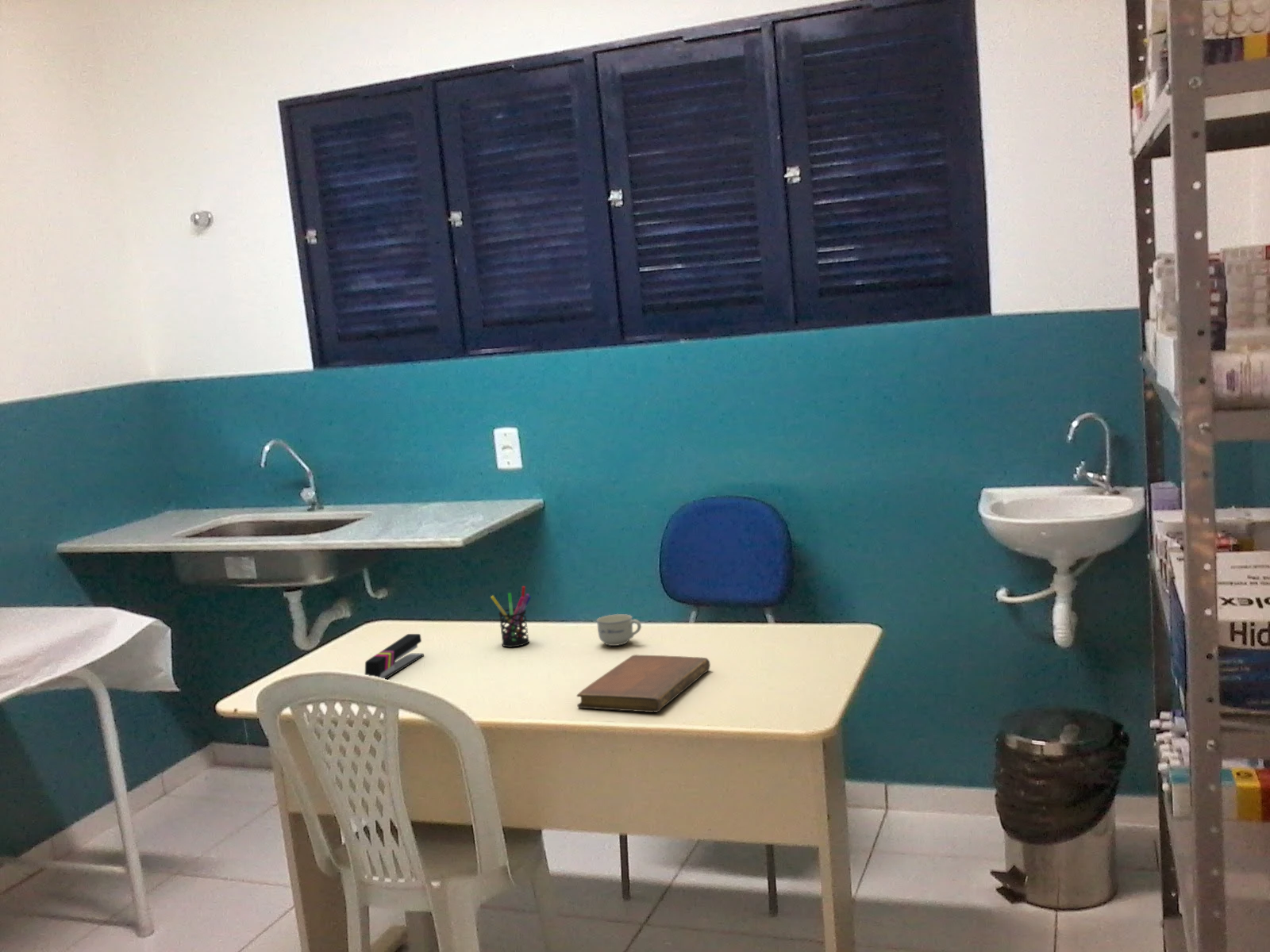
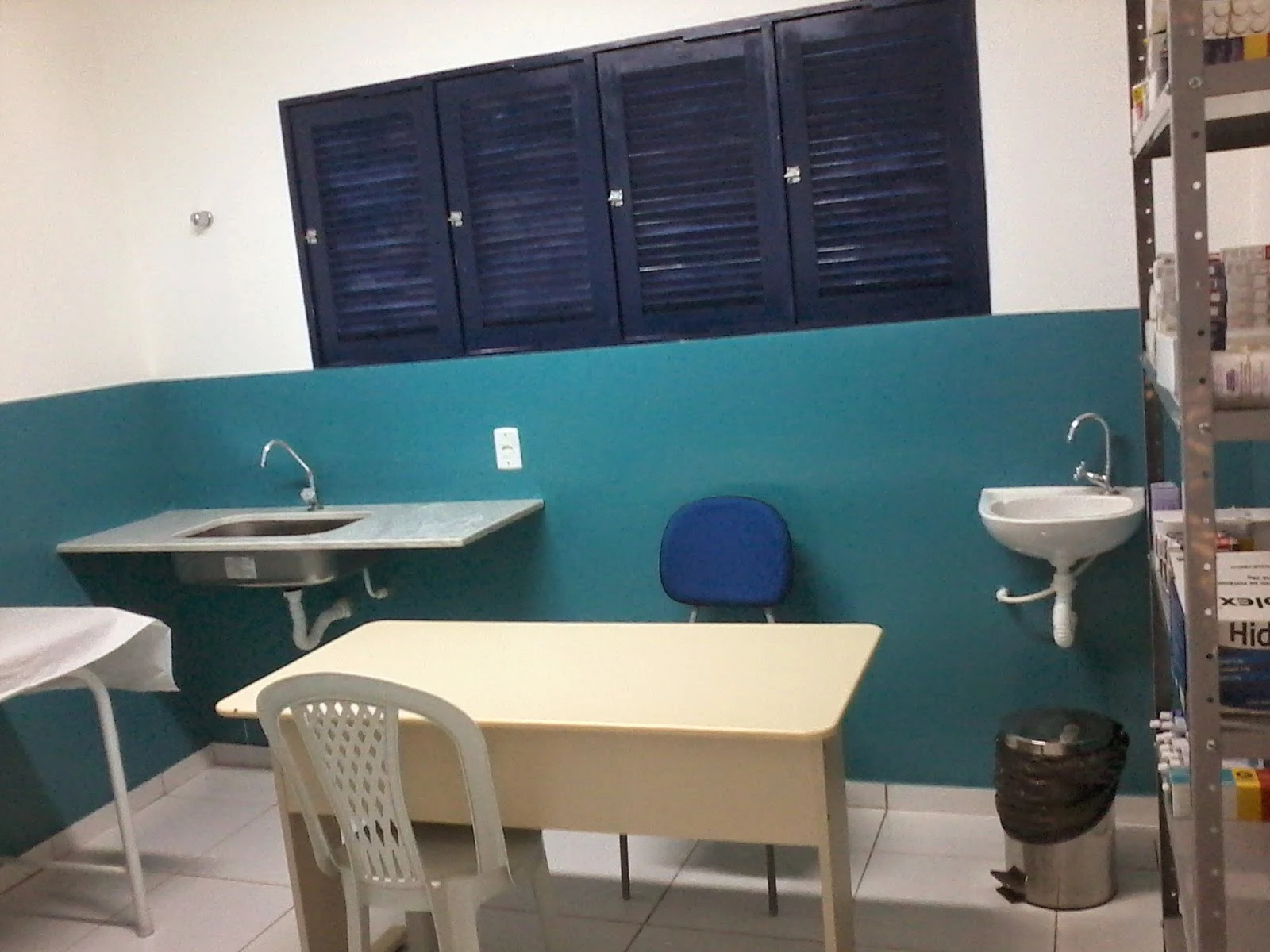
- stapler [364,633,425,680]
- pen holder [490,585,532,648]
- cup [595,613,642,647]
- notebook [576,654,711,713]
